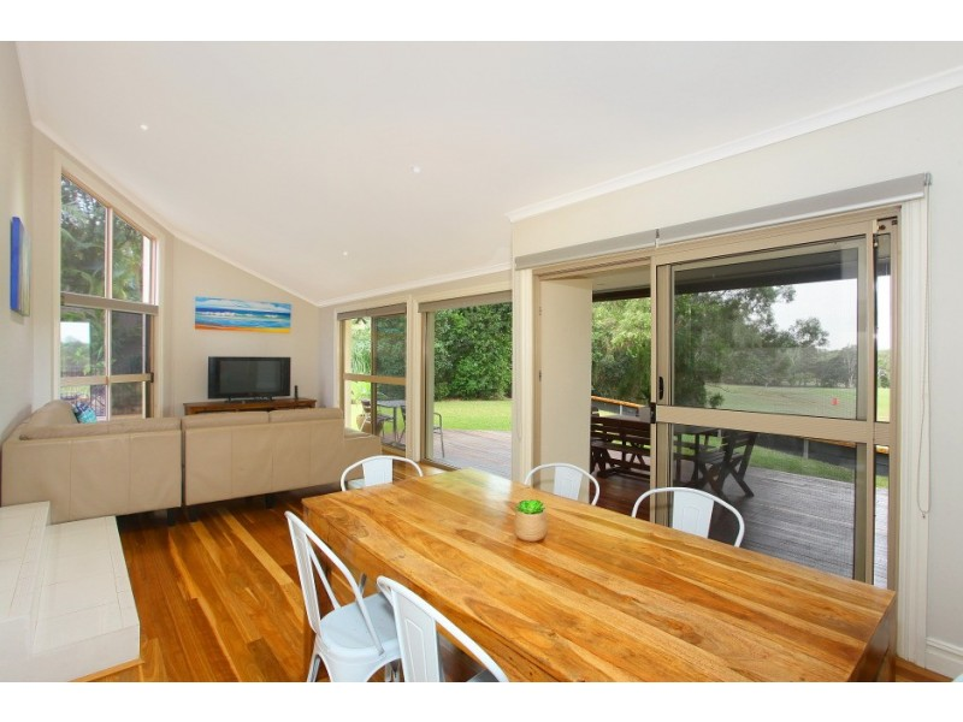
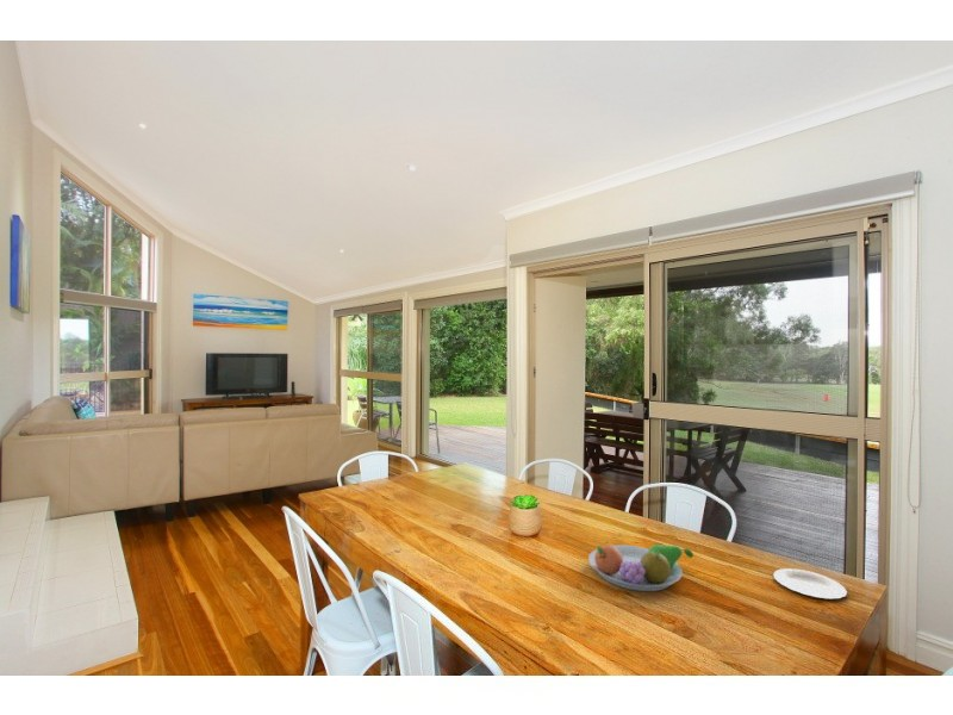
+ plate [772,567,848,601]
+ fruit bowl [587,543,694,592]
